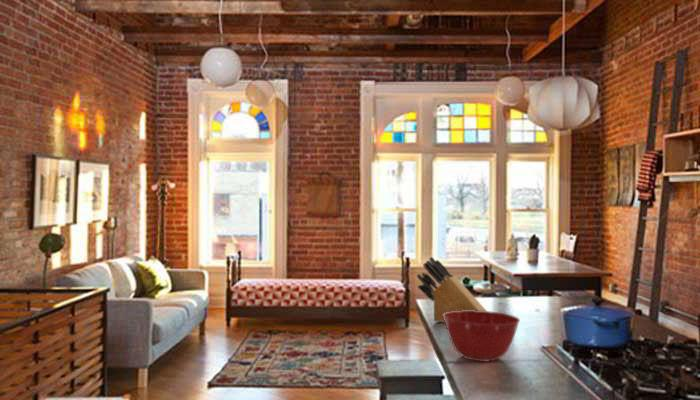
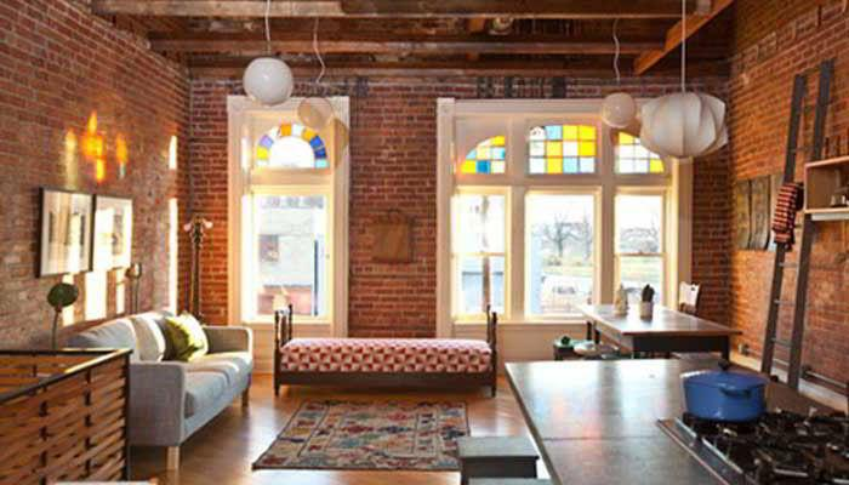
- mixing bowl [443,310,521,362]
- knife block [416,256,487,323]
